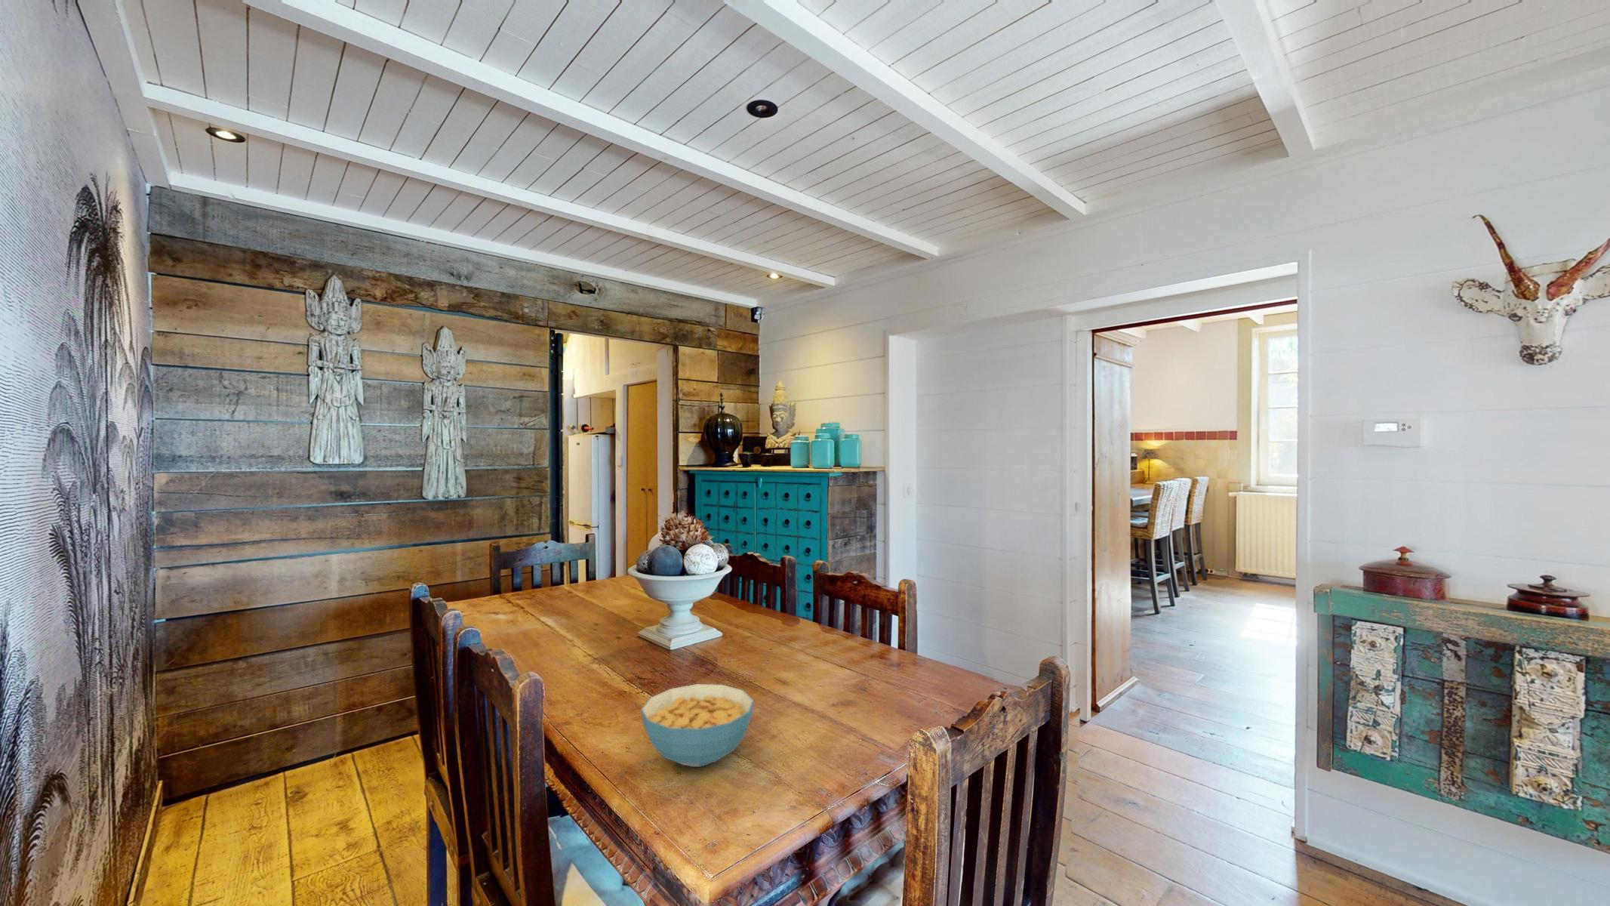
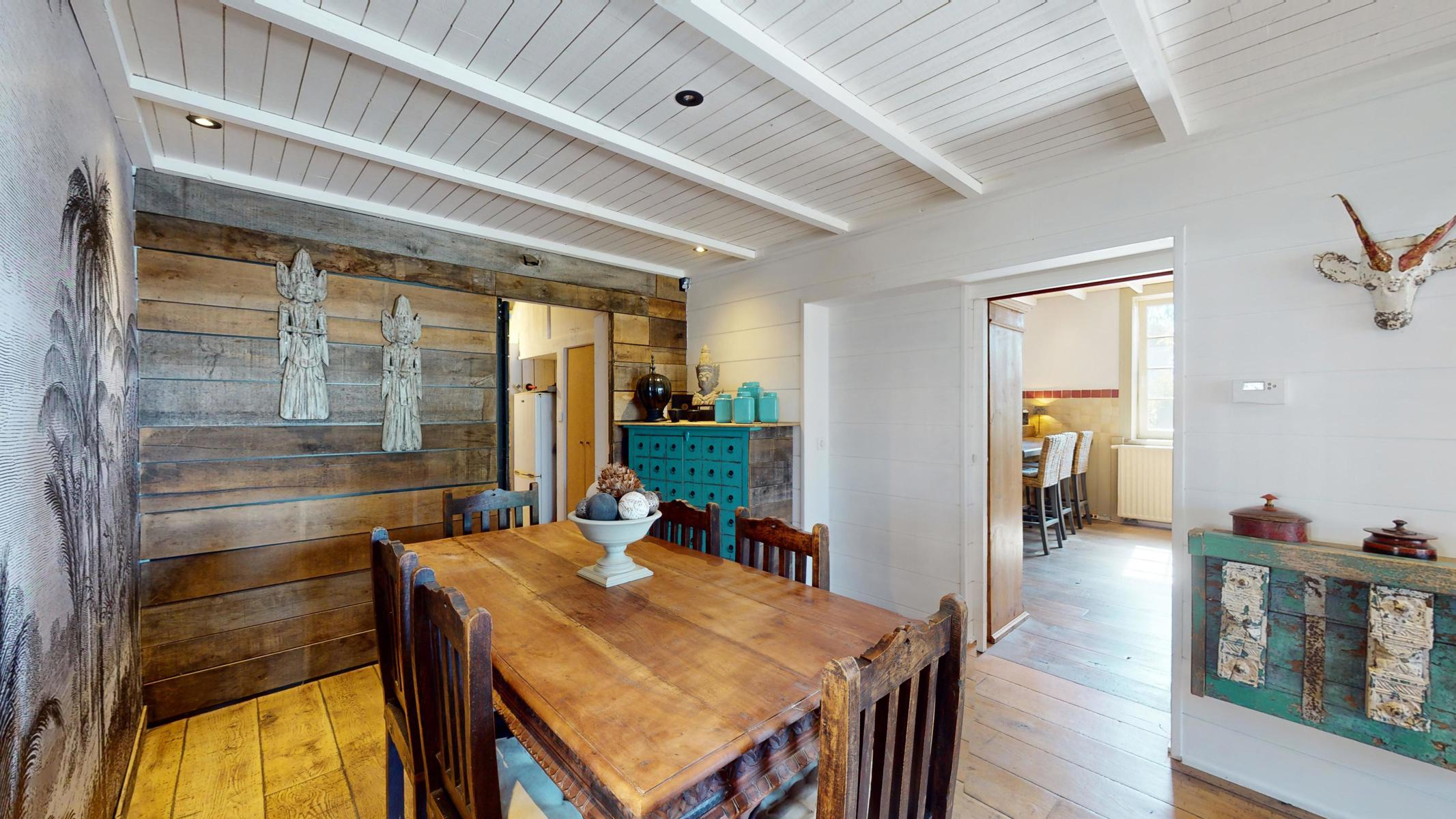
- cereal bowl [640,684,755,768]
